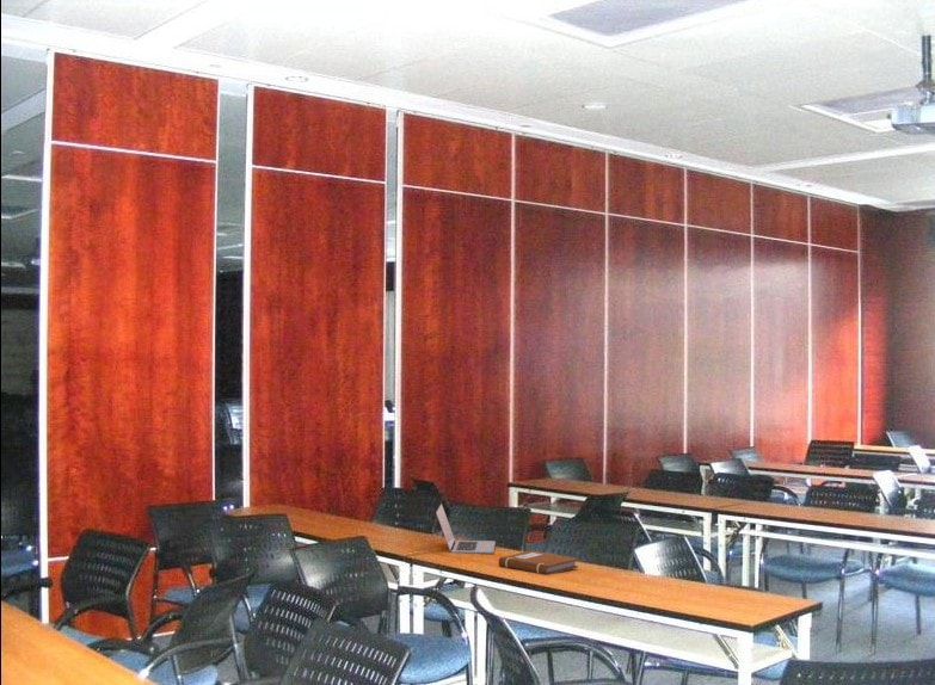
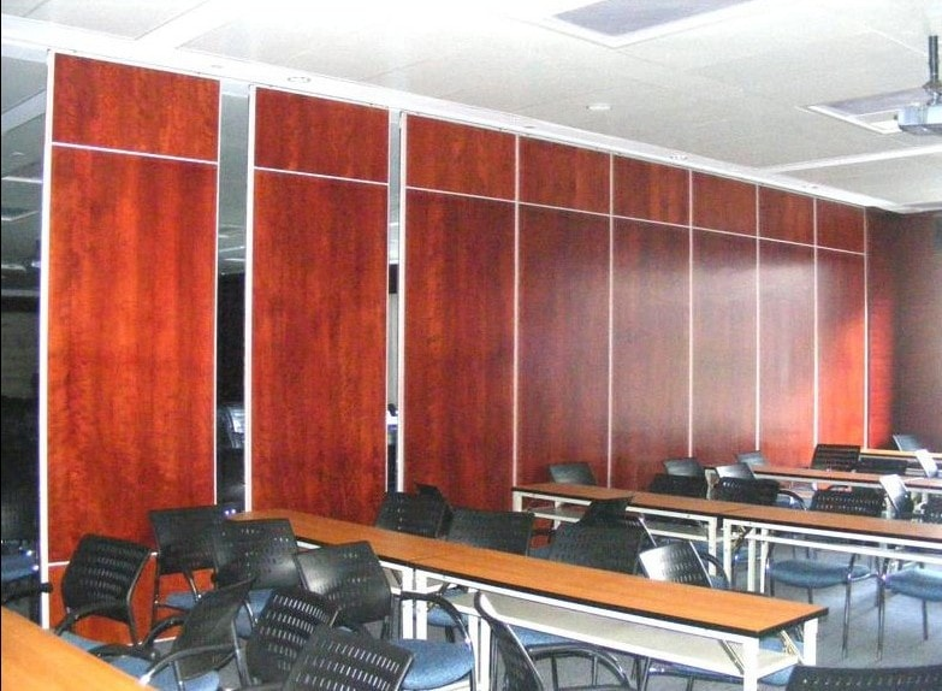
- notebook [498,549,579,576]
- laptop [435,502,497,555]
